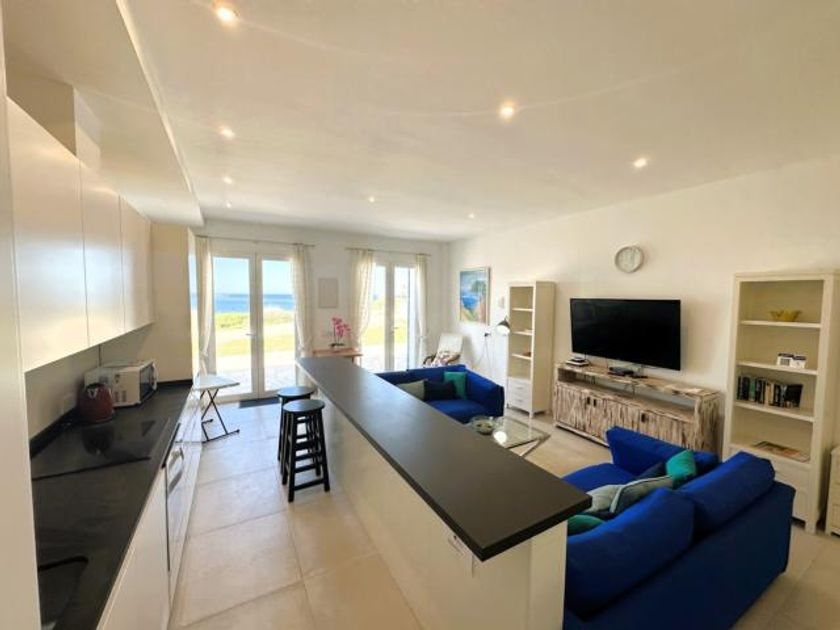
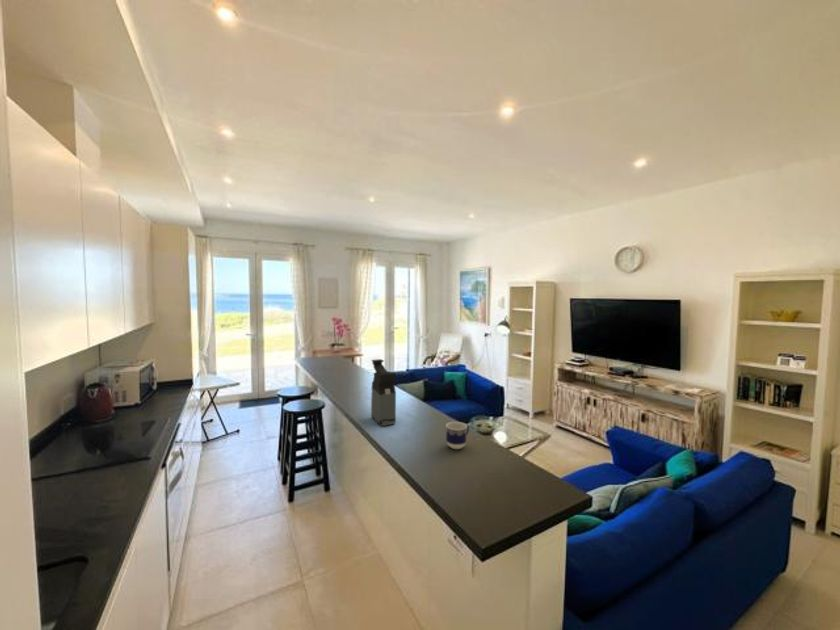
+ coffee maker [370,358,397,427]
+ cup [445,421,470,450]
